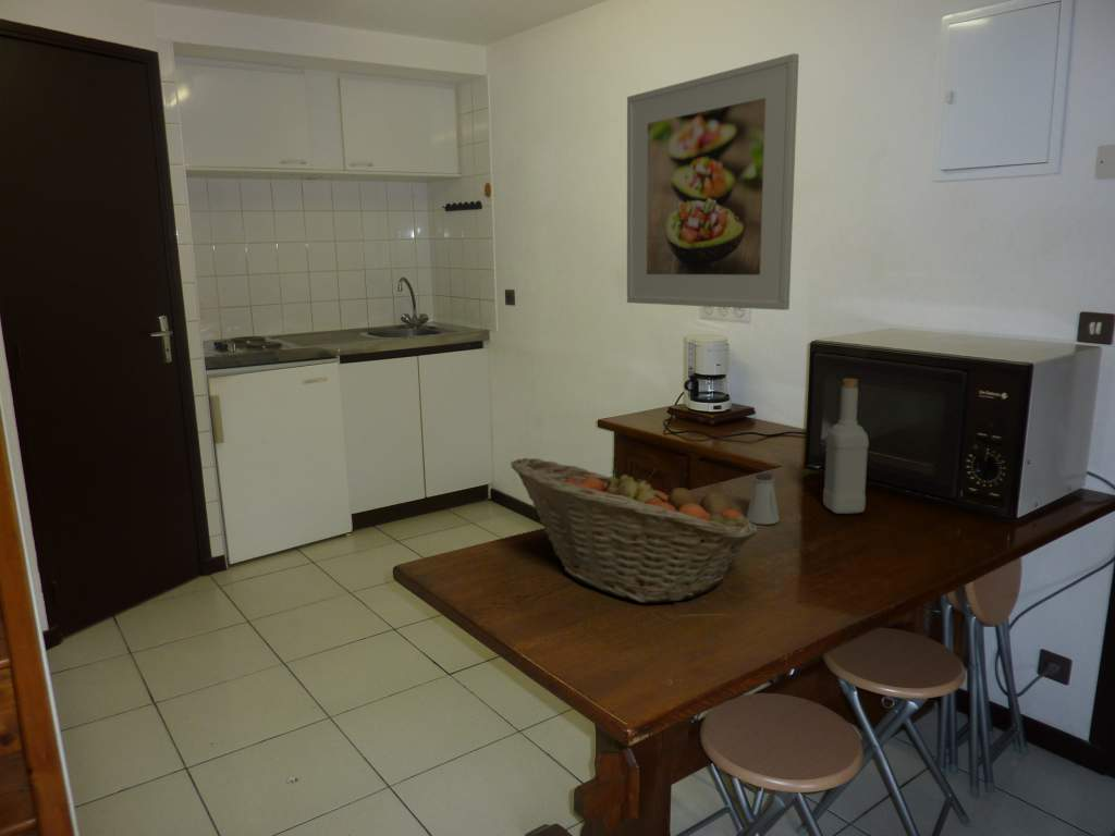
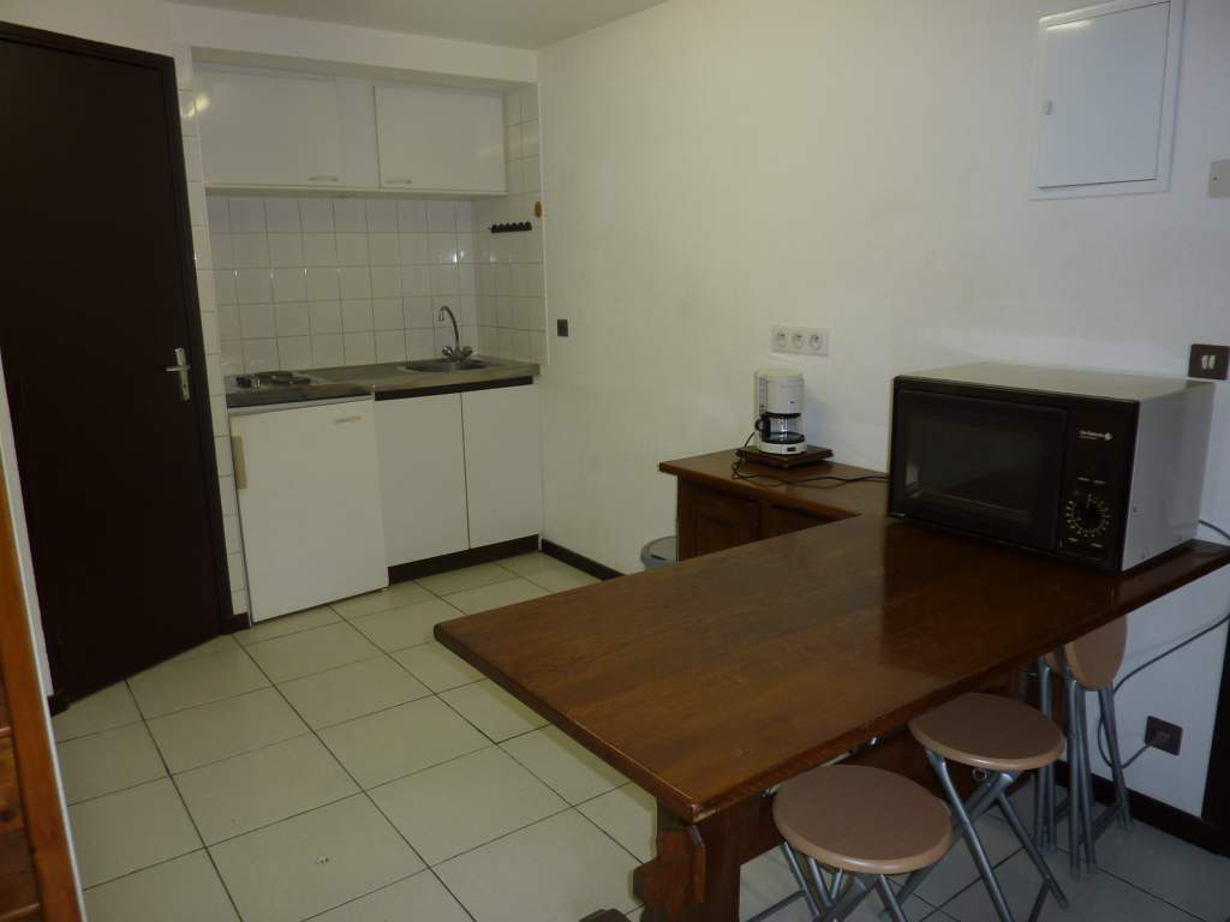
- fruit basket [510,457,760,604]
- saltshaker [745,472,781,526]
- bottle [822,378,870,515]
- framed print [626,52,800,311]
